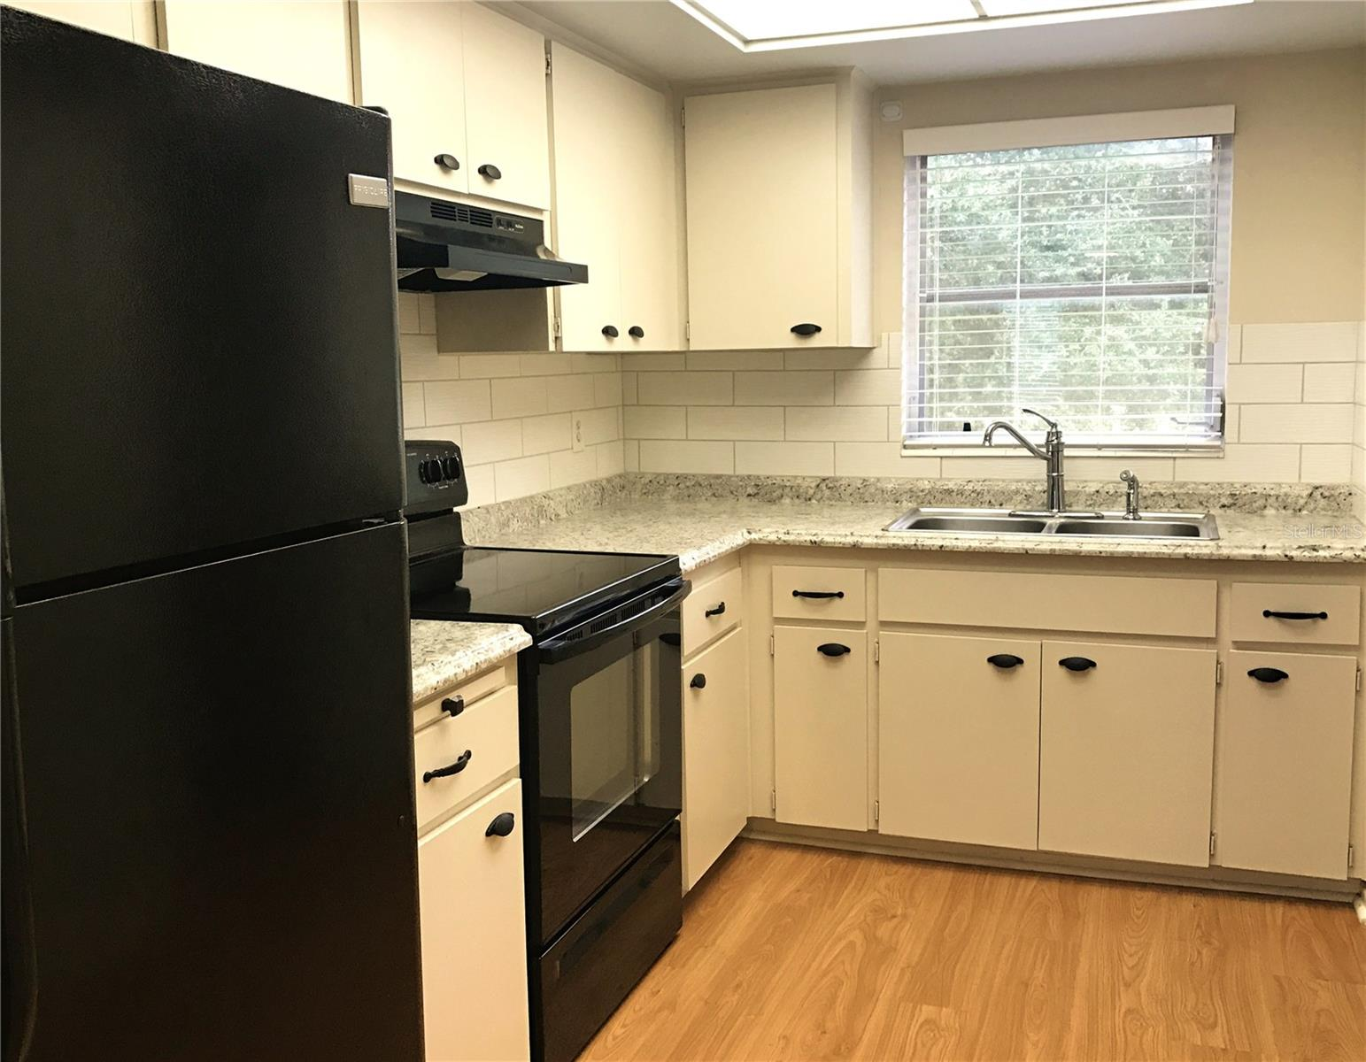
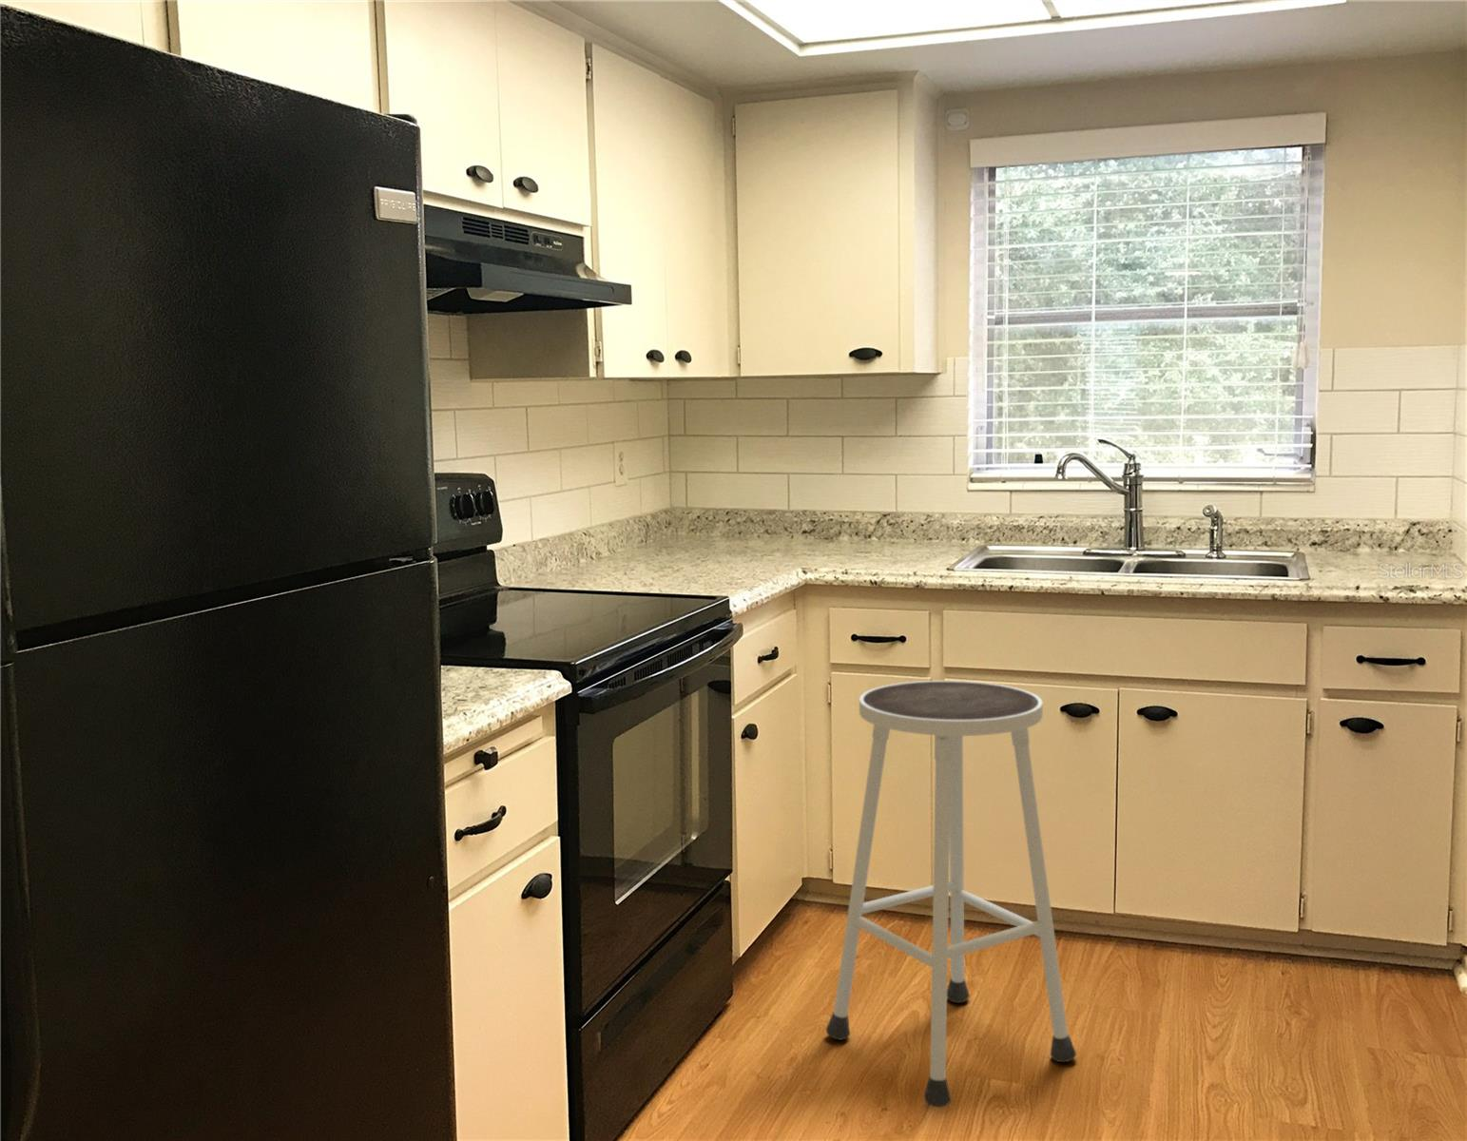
+ stool [825,680,1078,1108]
